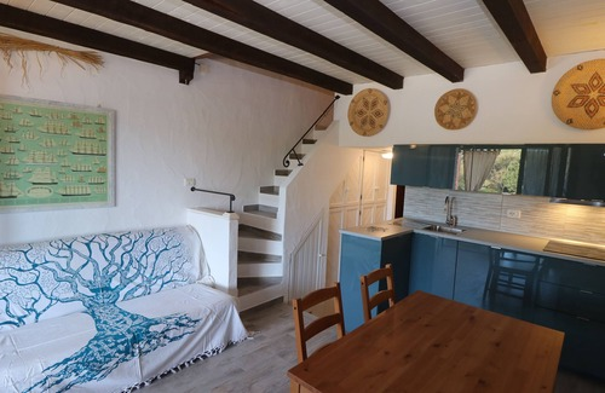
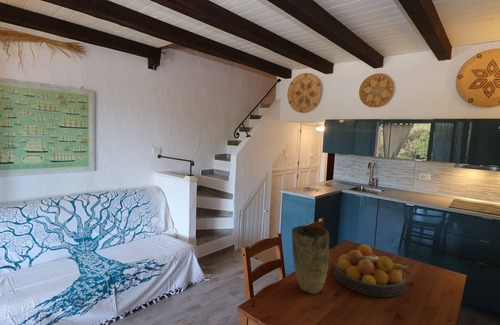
+ vase [291,225,330,295]
+ fruit bowl [332,243,410,298]
